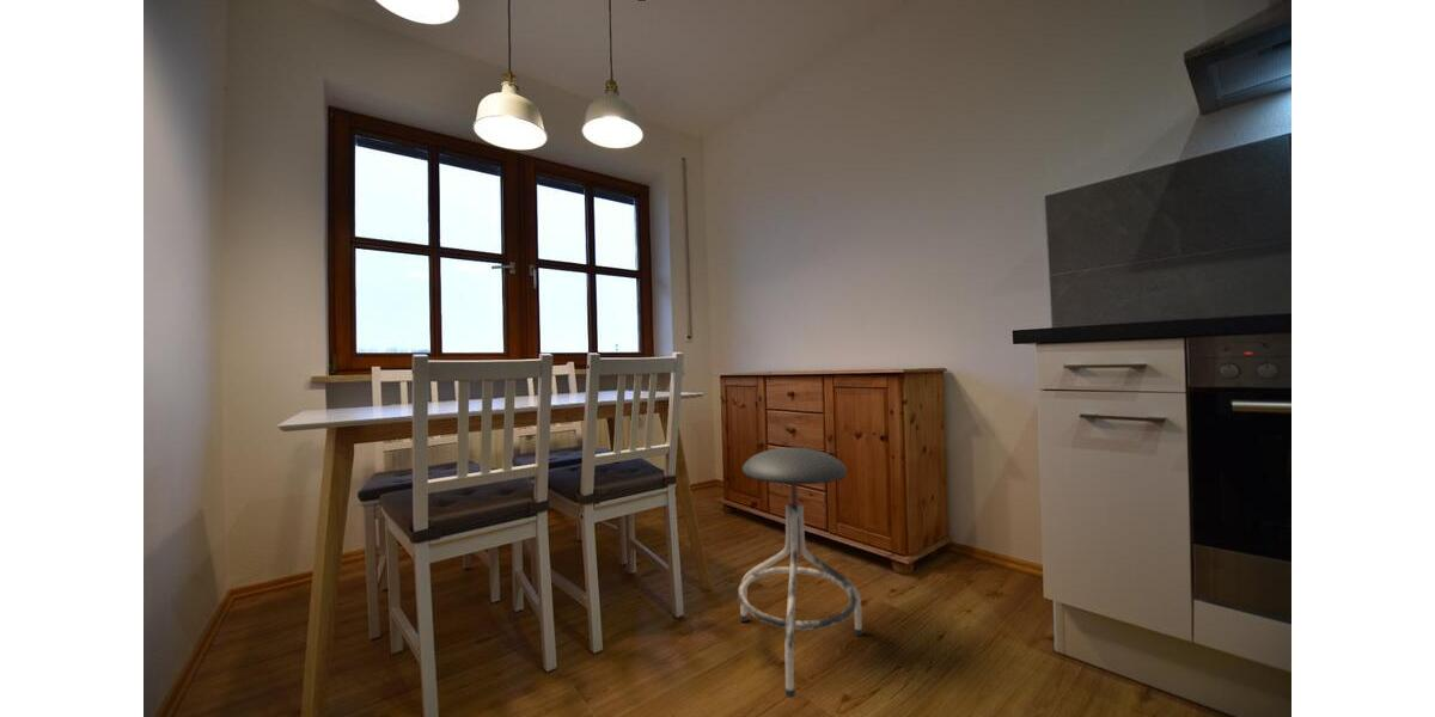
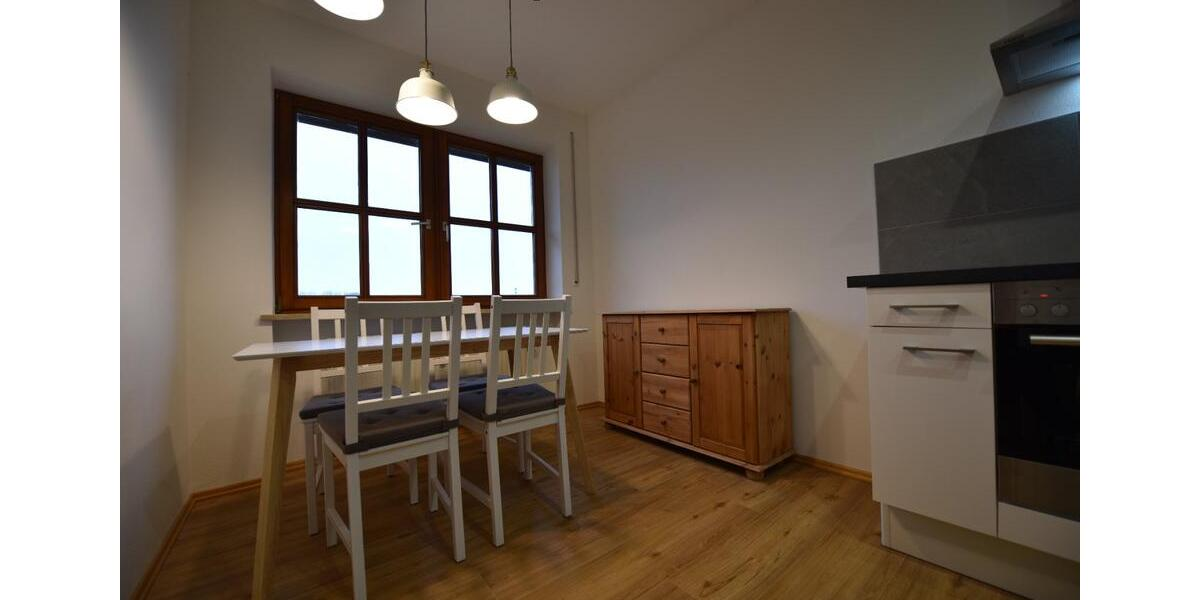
- stool [737,446,865,699]
